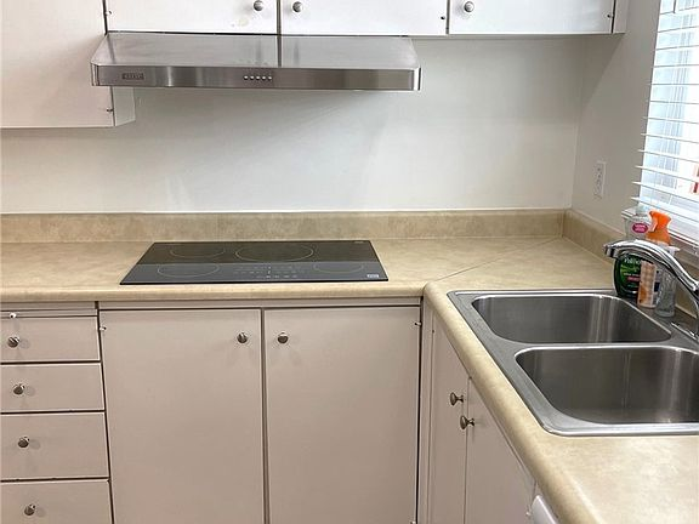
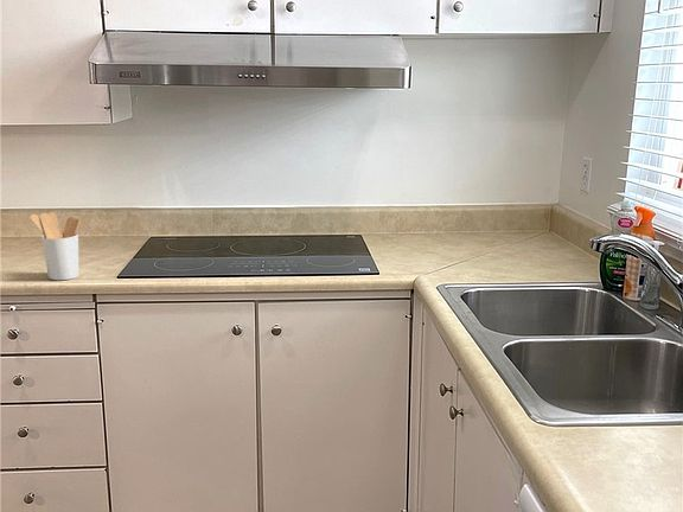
+ utensil holder [30,211,81,281]
